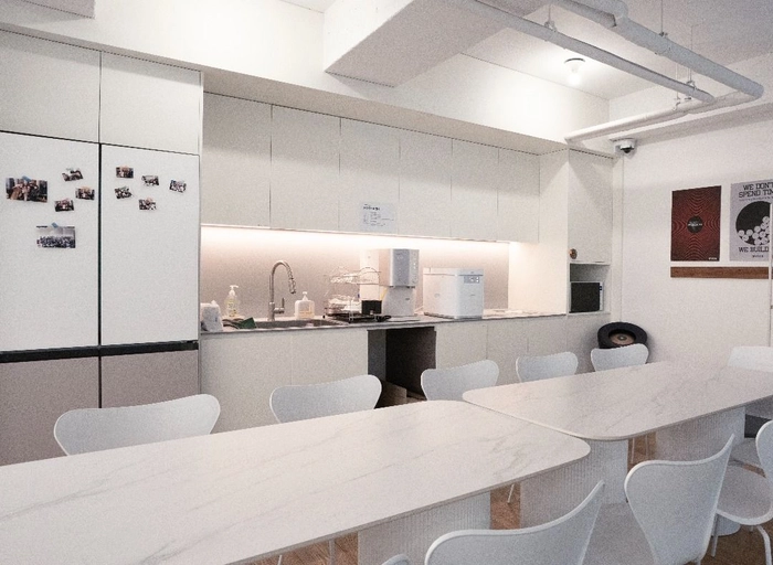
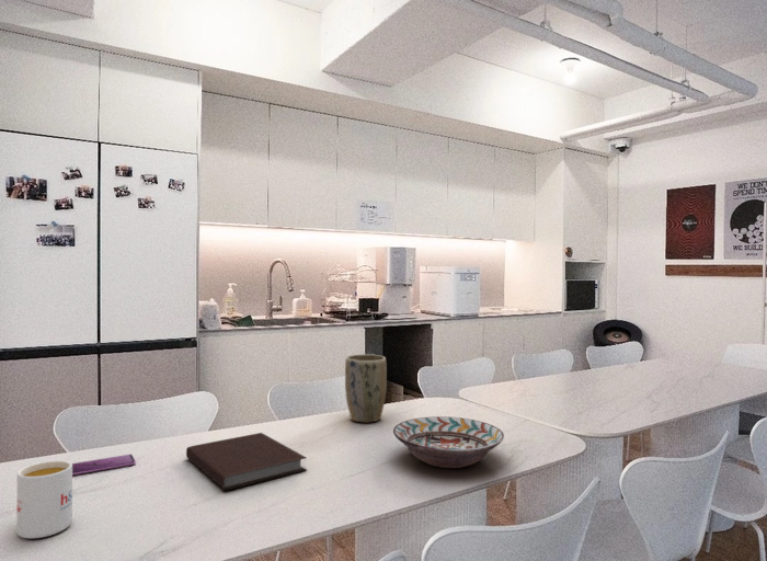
+ smartphone [71,454,137,476]
+ plant pot [344,353,388,424]
+ notebook [185,432,308,491]
+ mug [15,459,73,539]
+ decorative bowl [392,415,505,469]
